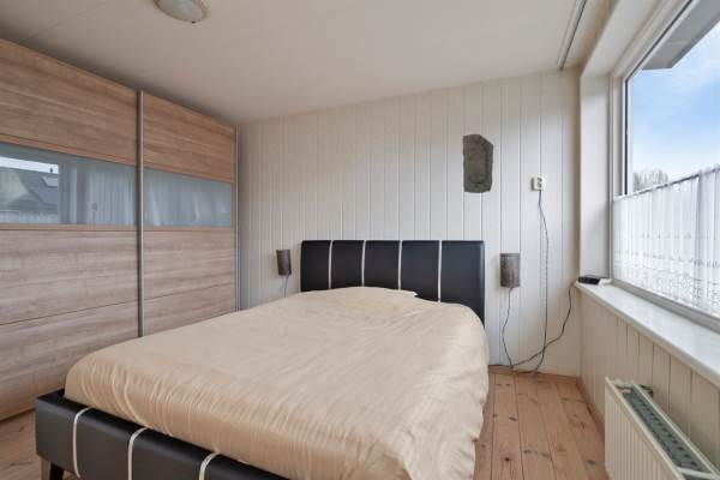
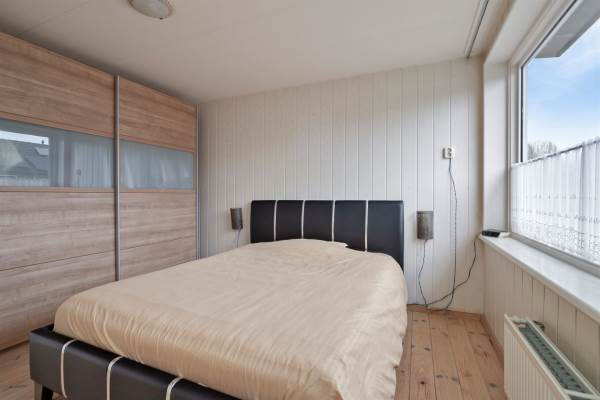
- stone relief [461,133,496,194]
